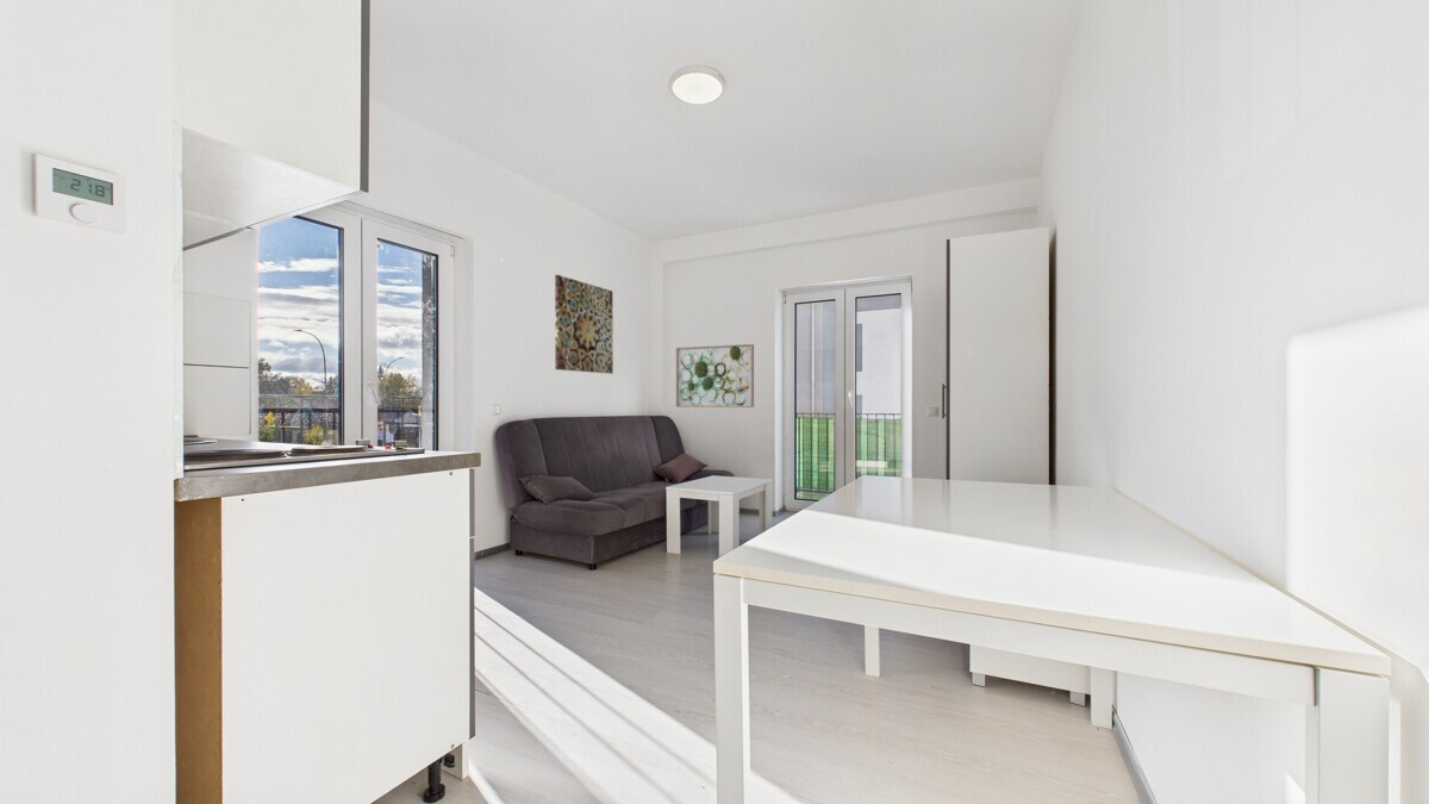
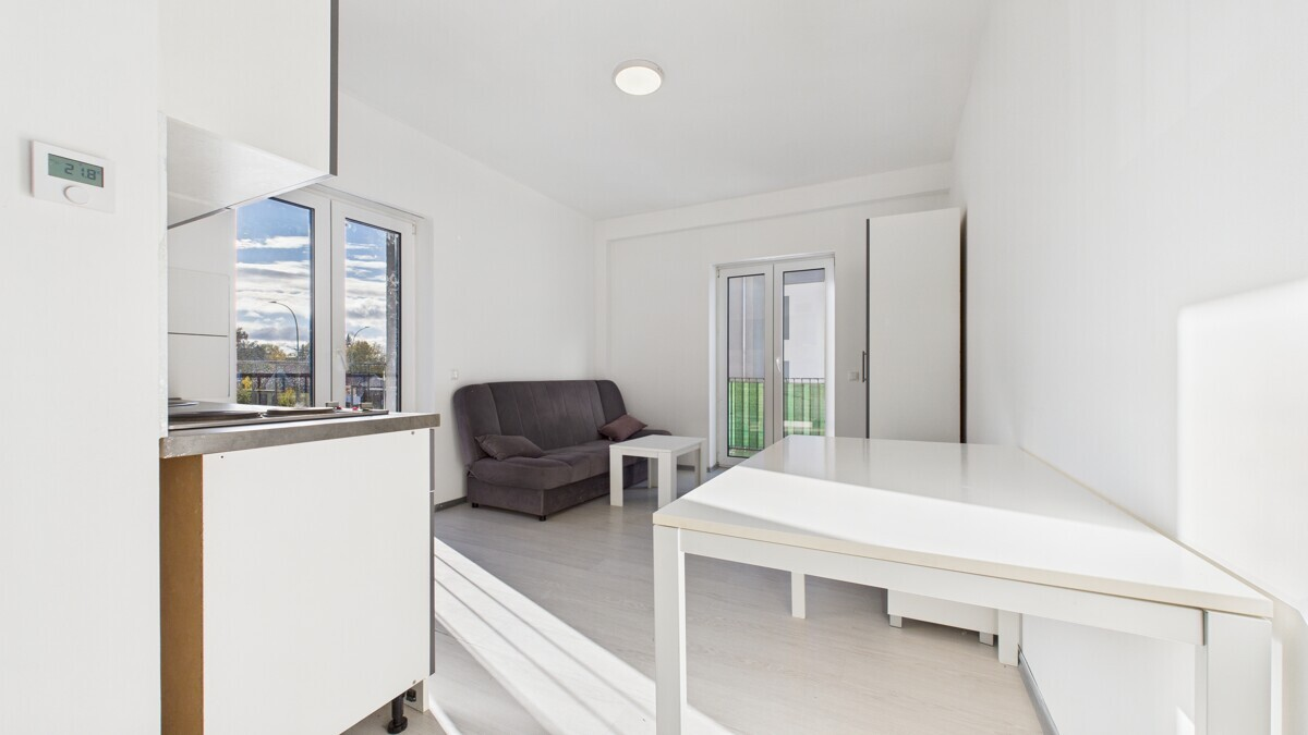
- wall art [675,343,755,409]
- wall art [554,274,614,375]
